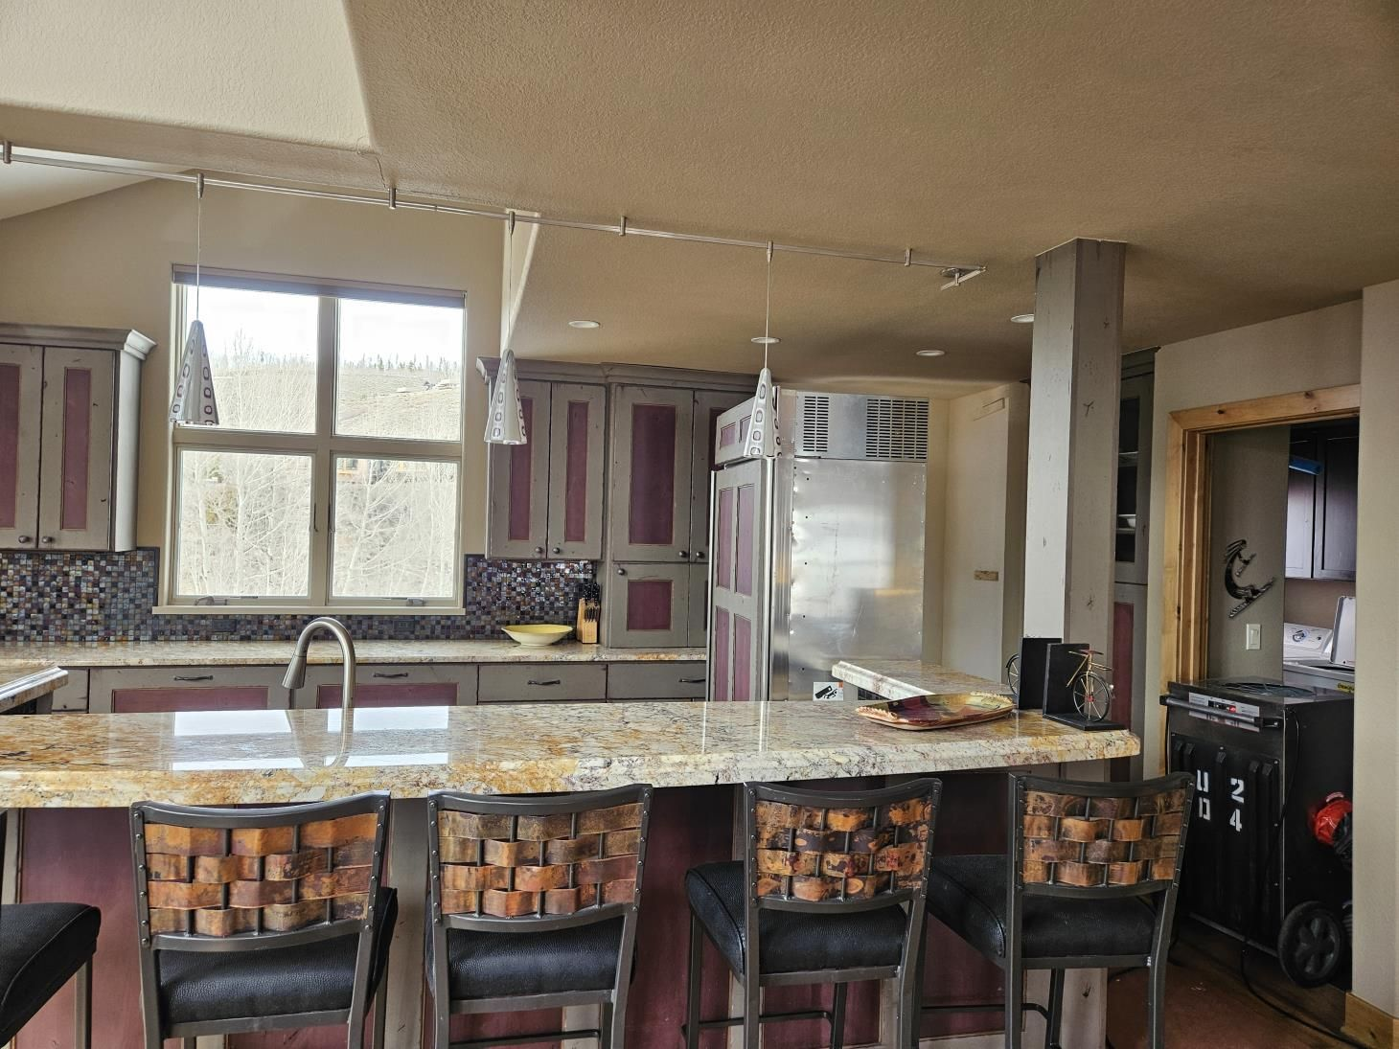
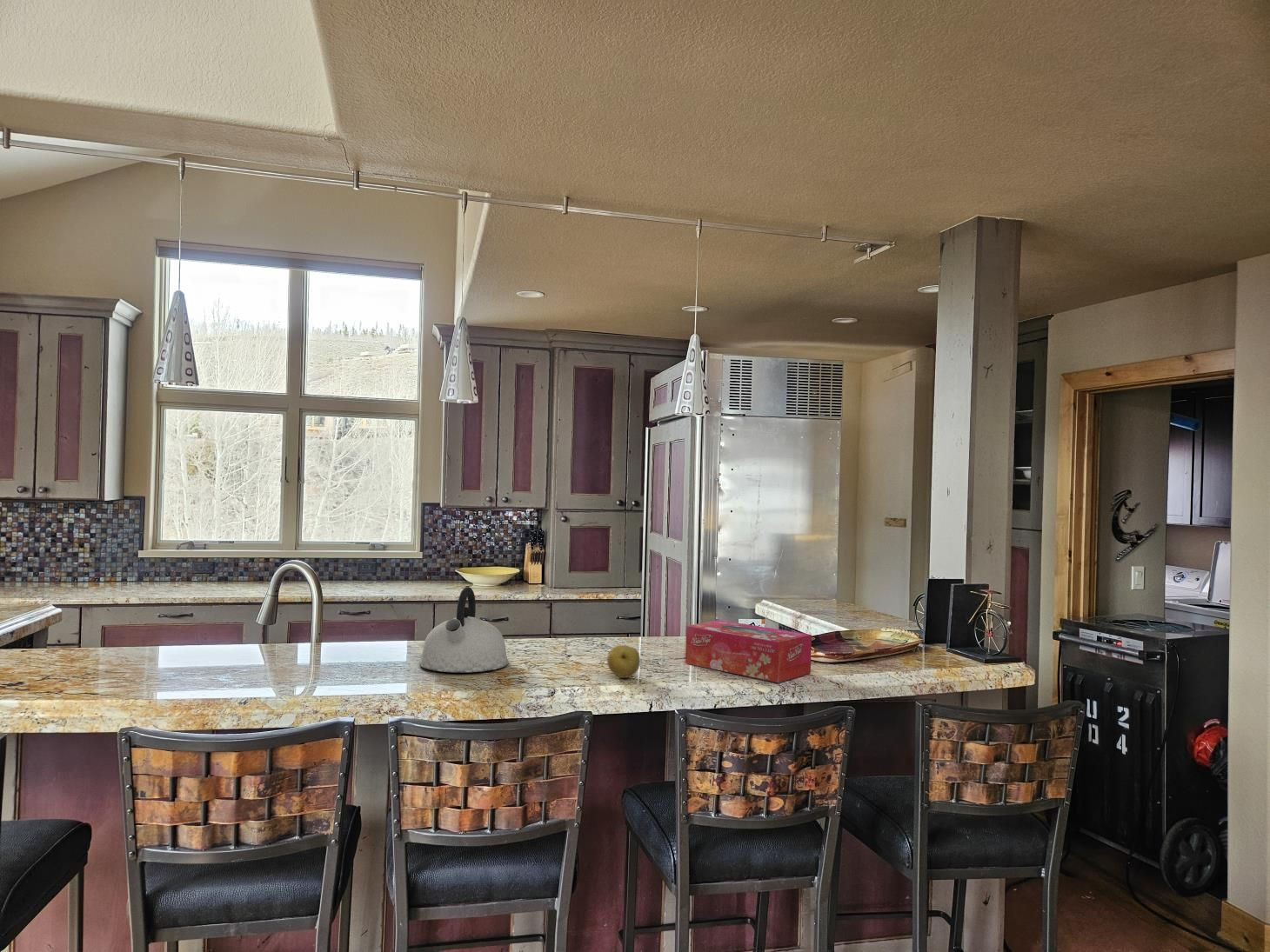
+ kettle [418,586,510,673]
+ fruit [606,644,641,679]
+ tissue box [685,619,812,683]
